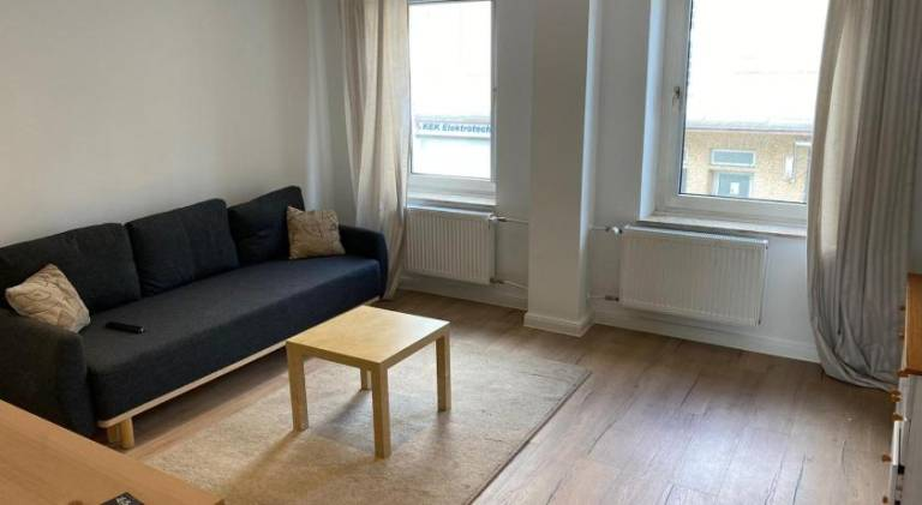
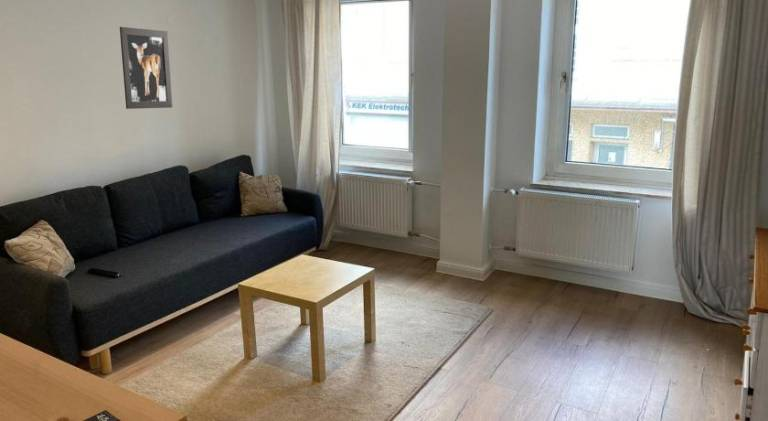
+ wall art [119,26,173,110]
